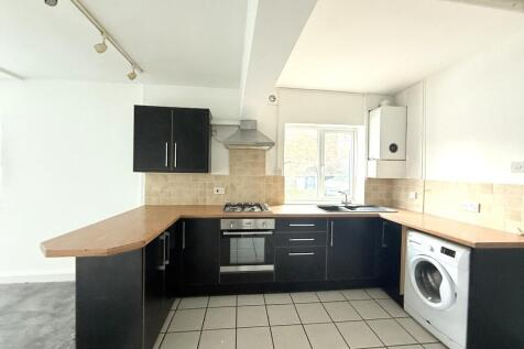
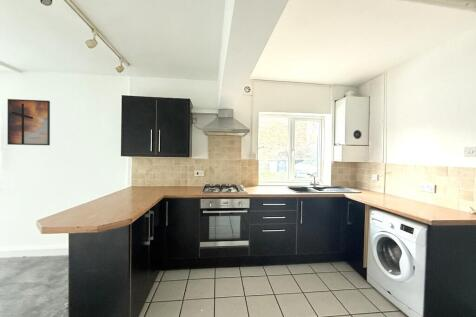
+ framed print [6,98,51,146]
